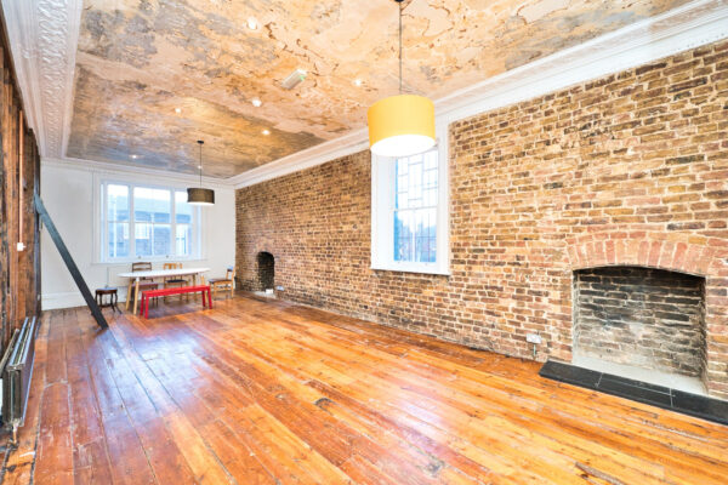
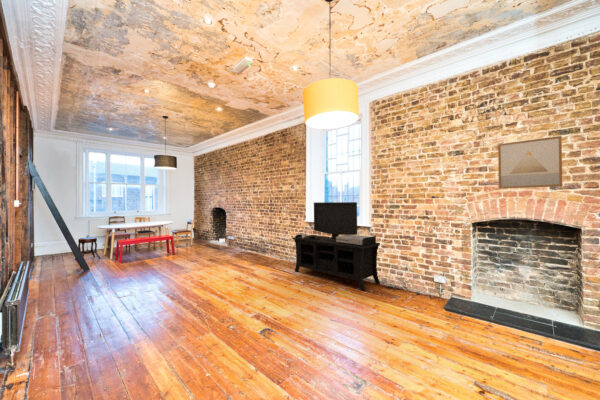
+ wall art [497,135,563,190]
+ media console [291,201,381,292]
